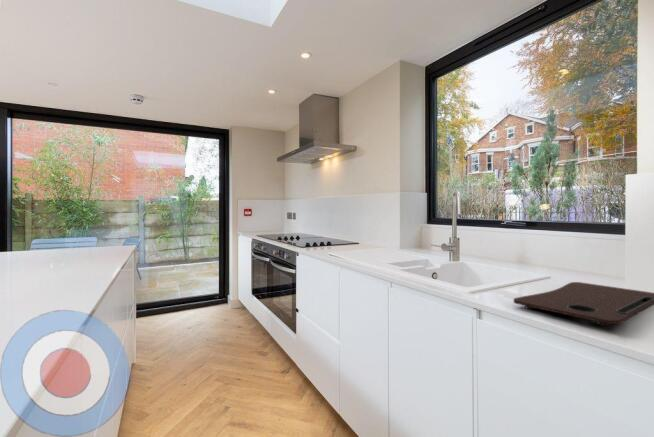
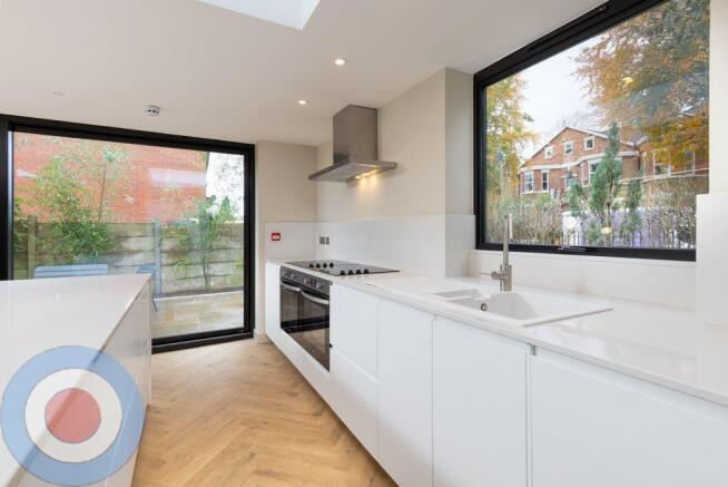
- cutting board [513,281,654,327]
